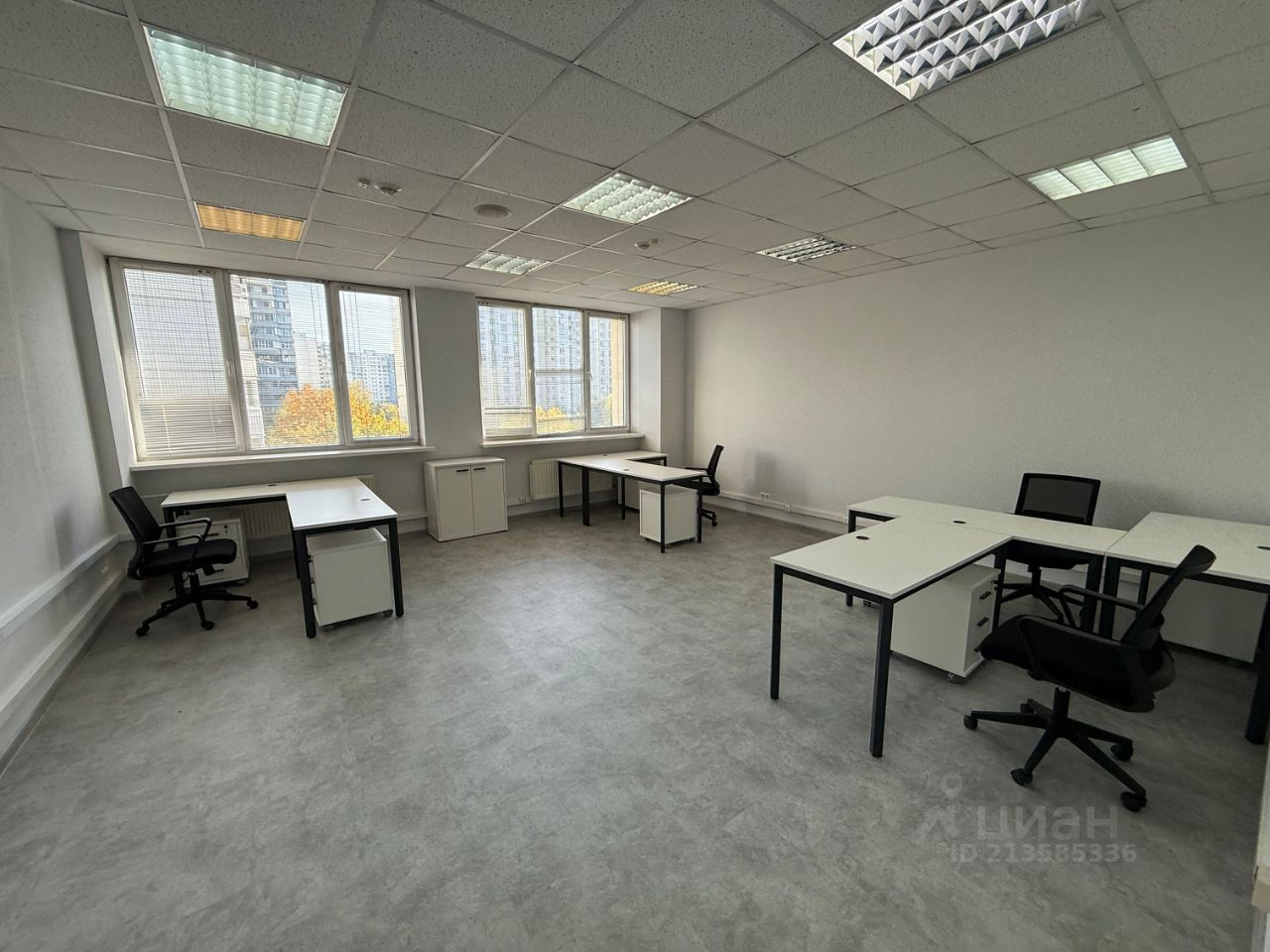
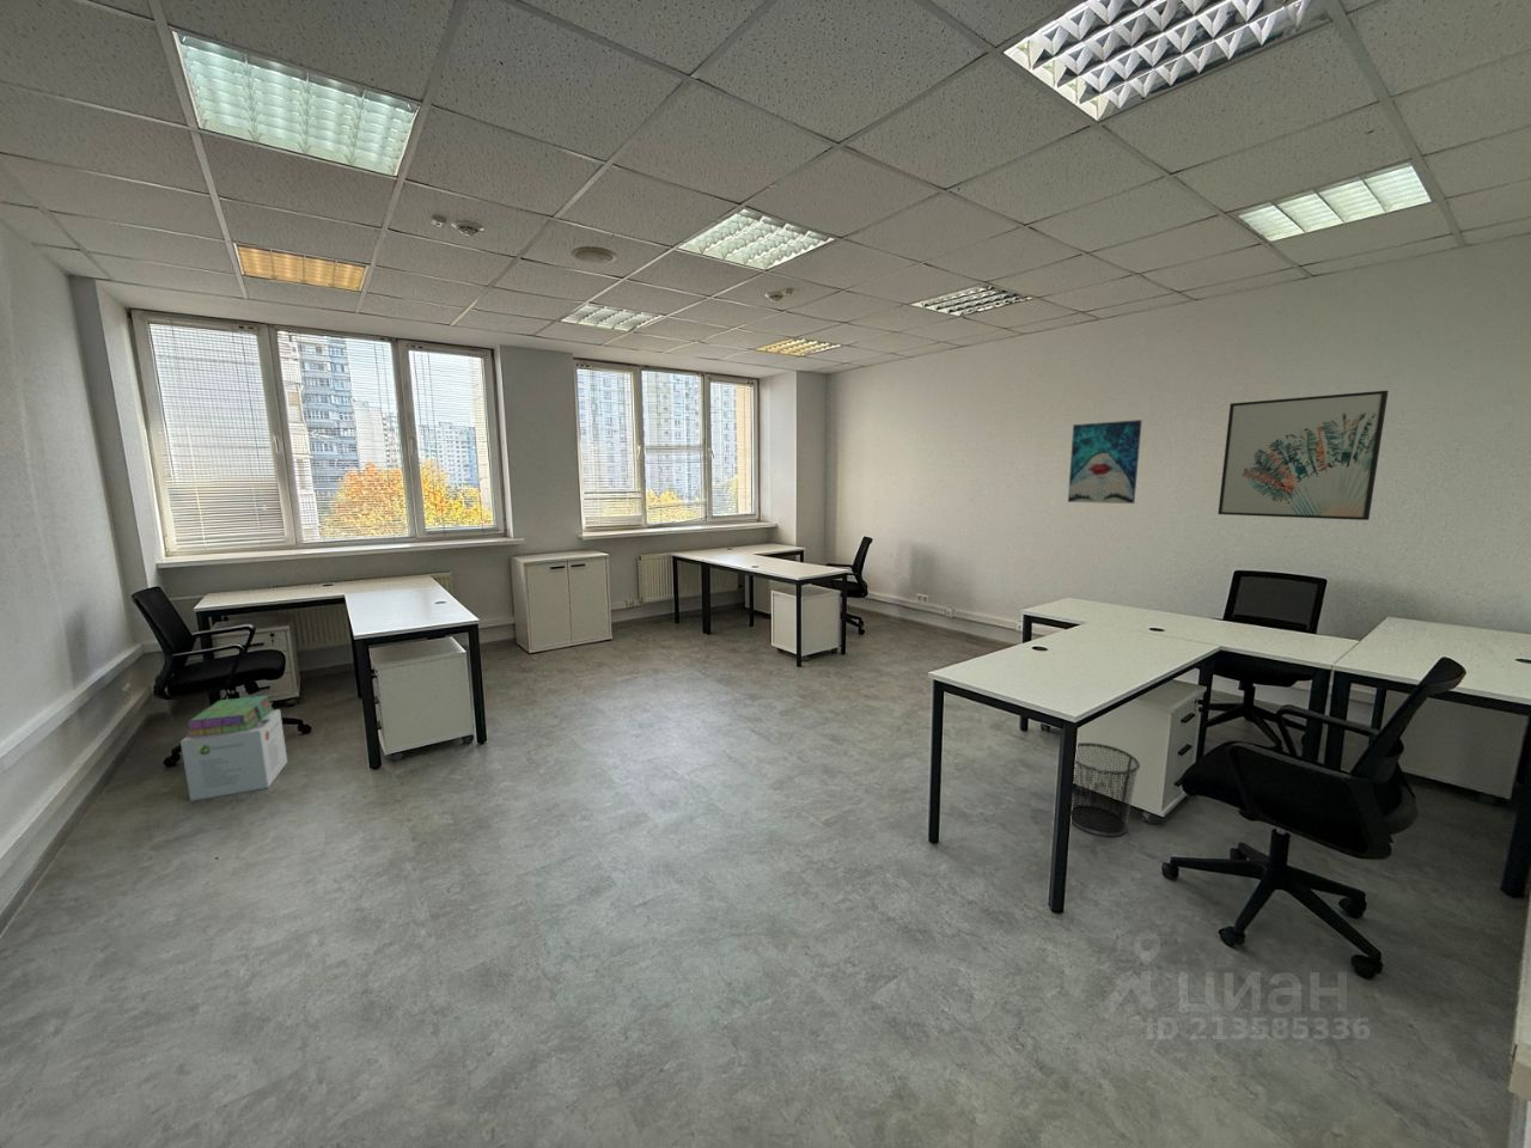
+ wall art [1067,418,1144,504]
+ wall art [1216,390,1390,521]
+ cardboard box [180,708,288,802]
+ waste bin [1070,742,1142,837]
+ stack of books [186,695,275,738]
